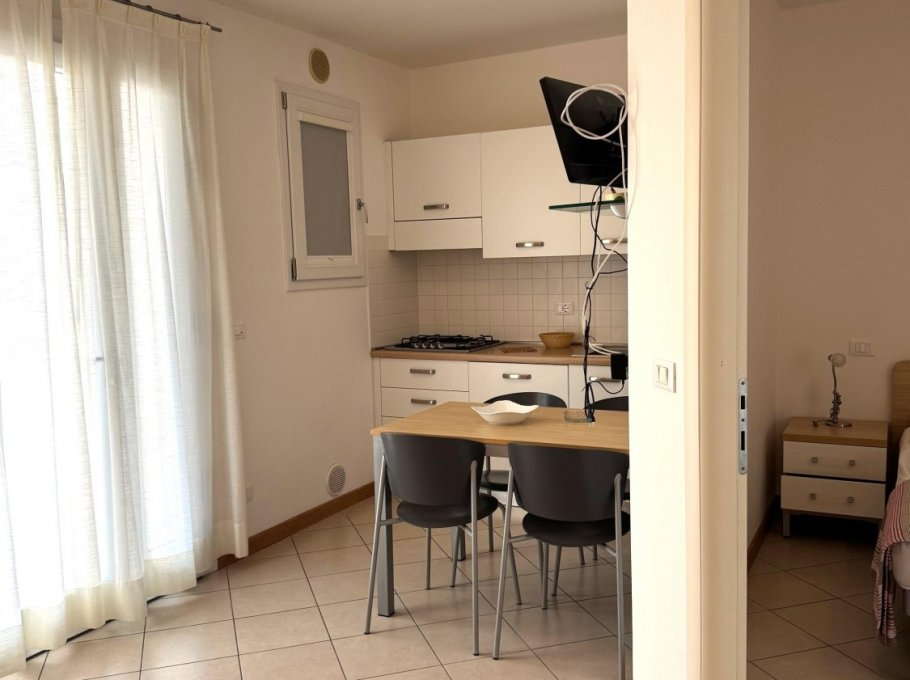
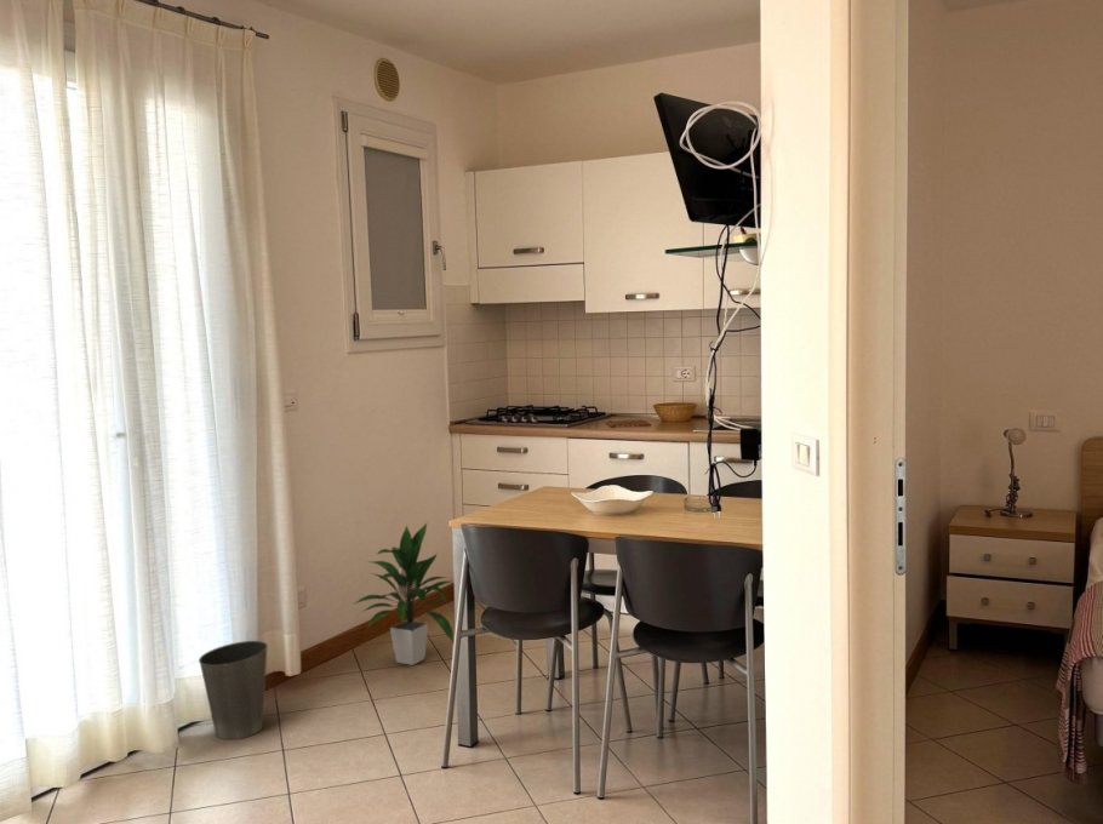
+ indoor plant [352,521,455,666]
+ waste basket [198,640,269,740]
